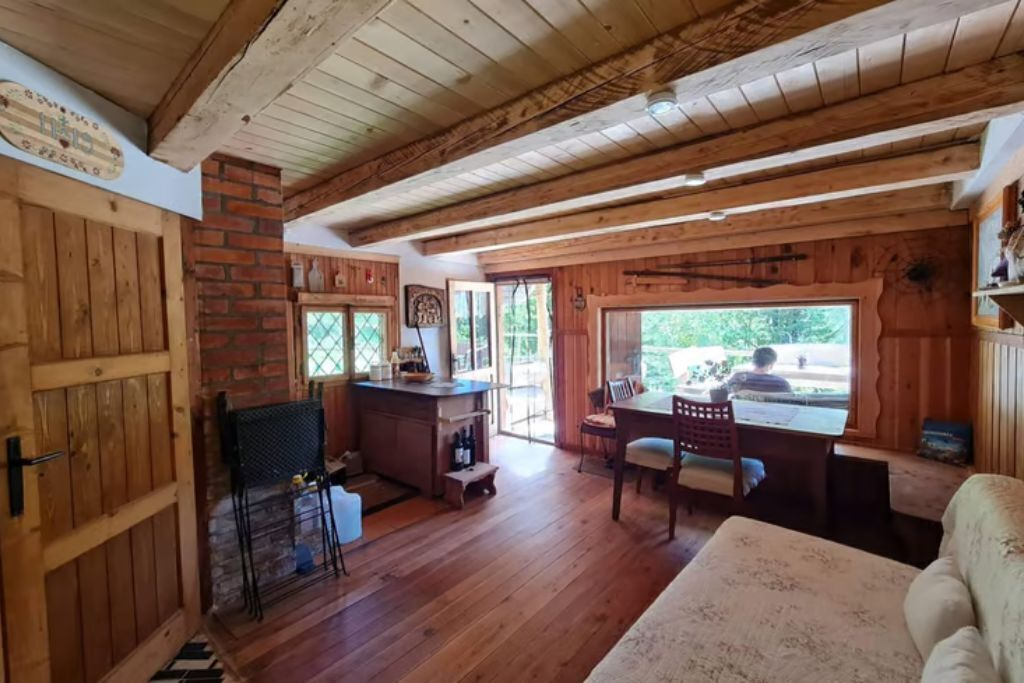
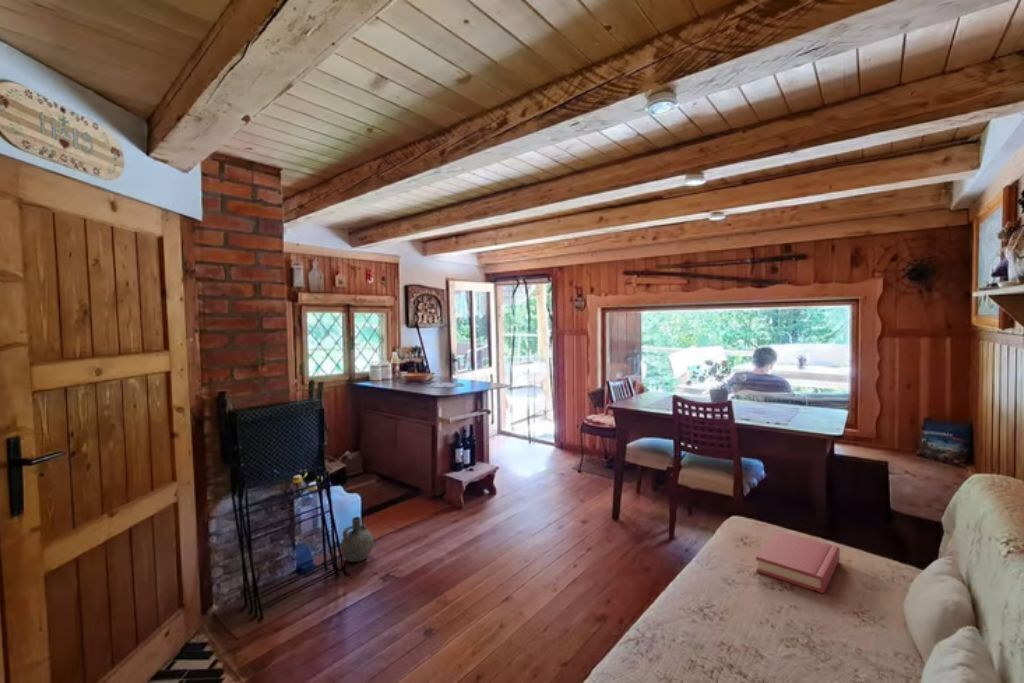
+ hardback book [755,530,841,594]
+ ceramic jug [339,516,375,563]
